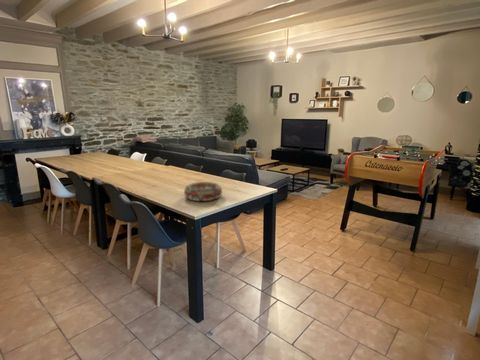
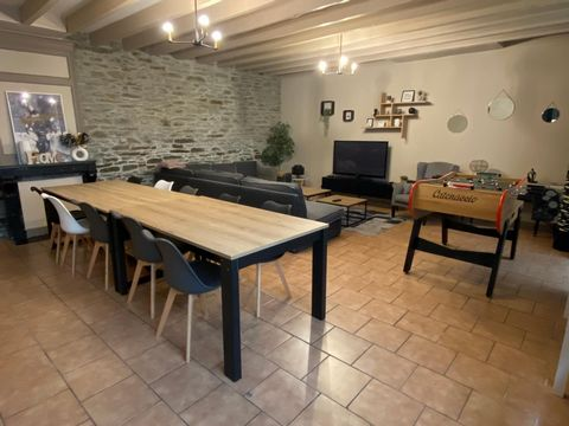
- decorative bowl [183,181,223,202]
